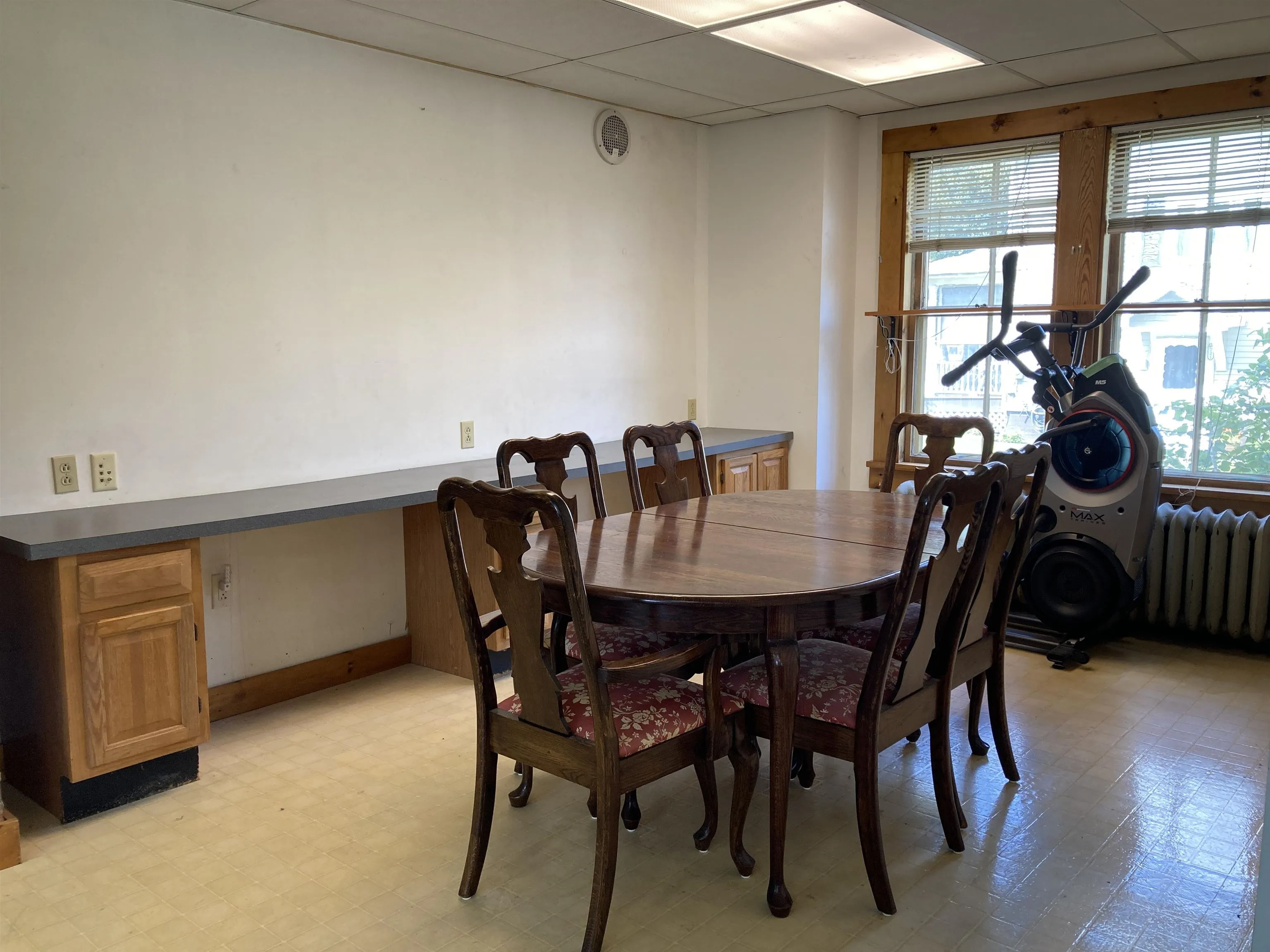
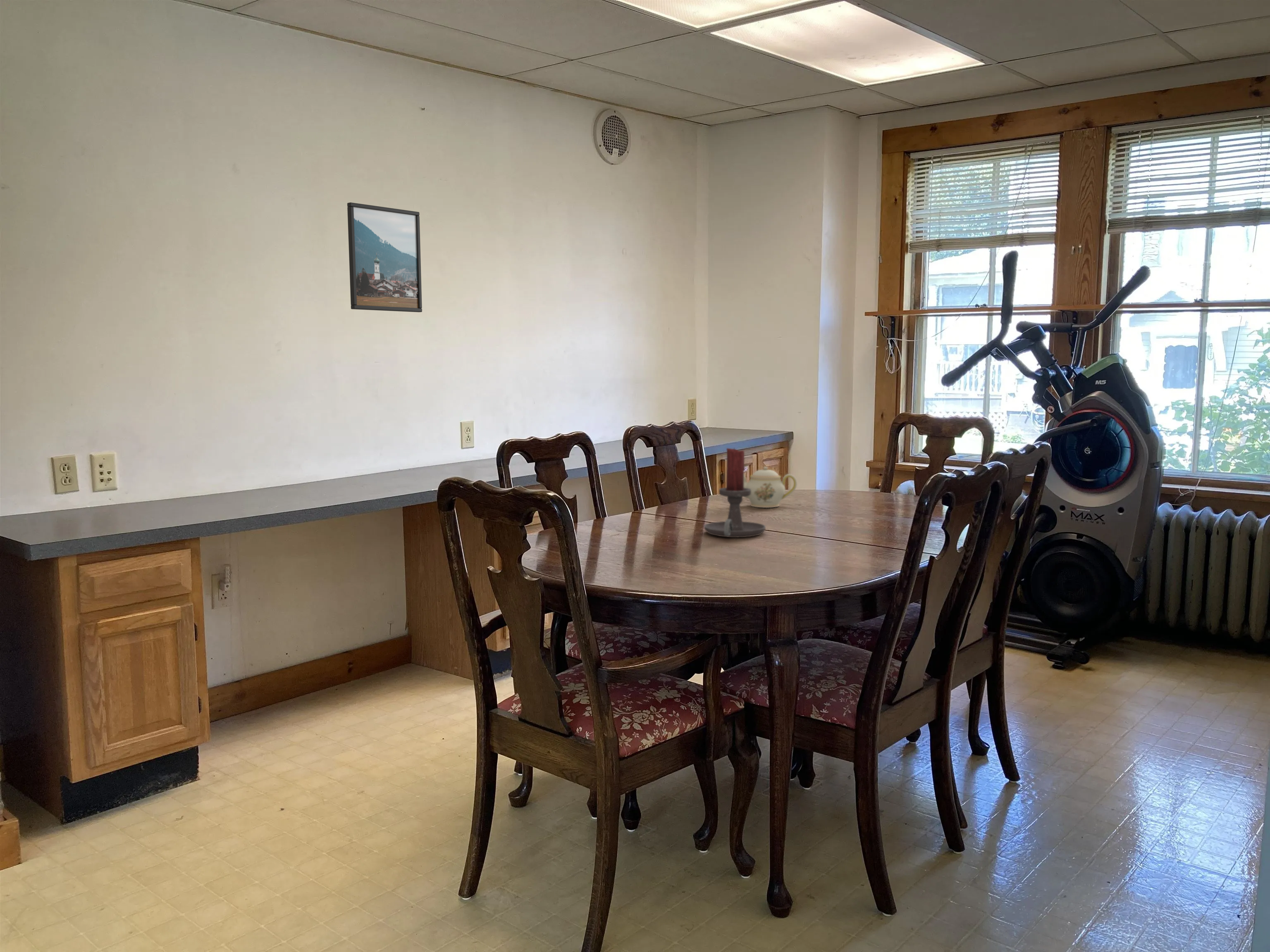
+ teapot [744,466,797,508]
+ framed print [347,202,423,313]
+ candle holder [703,447,766,538]
